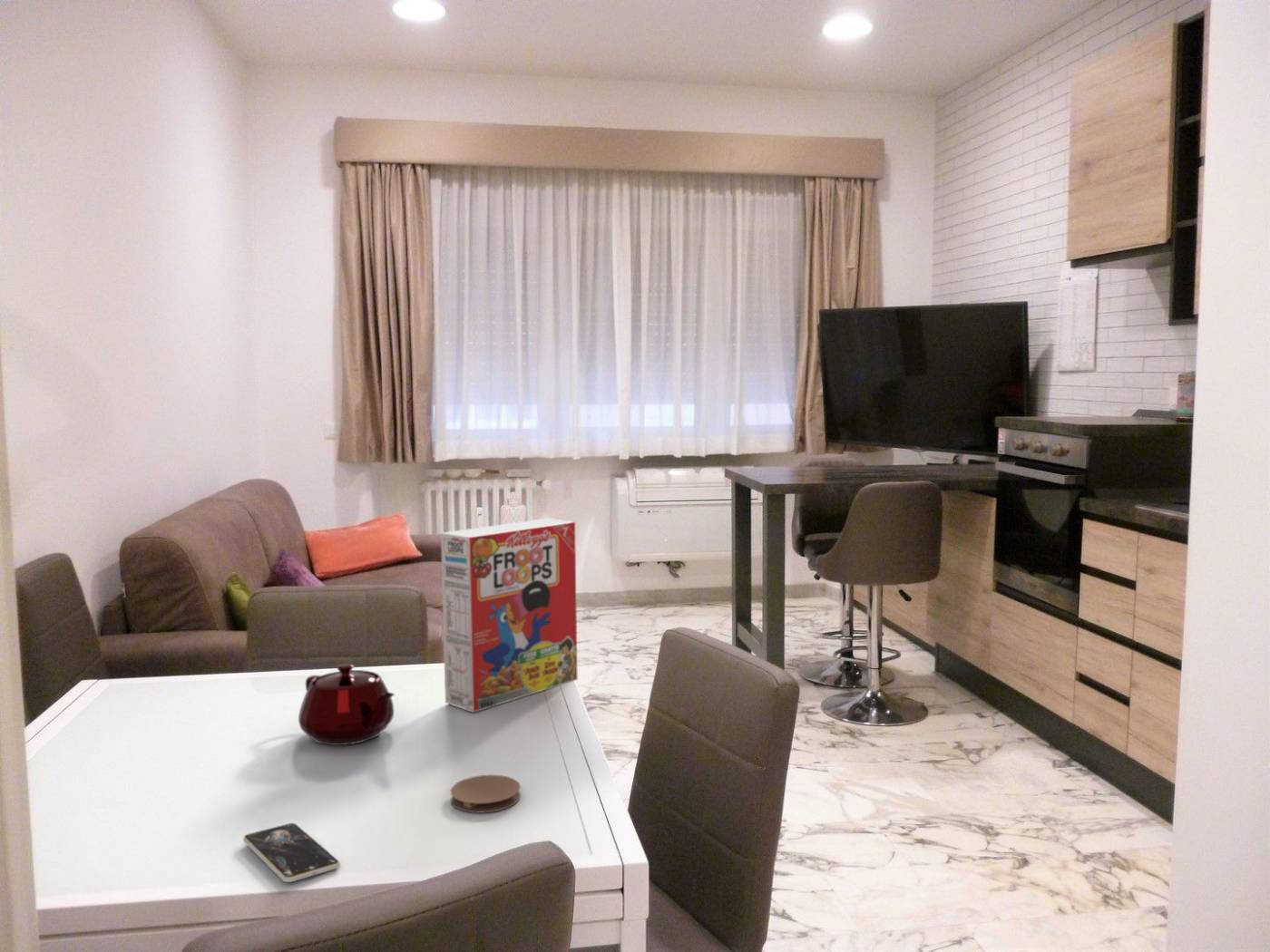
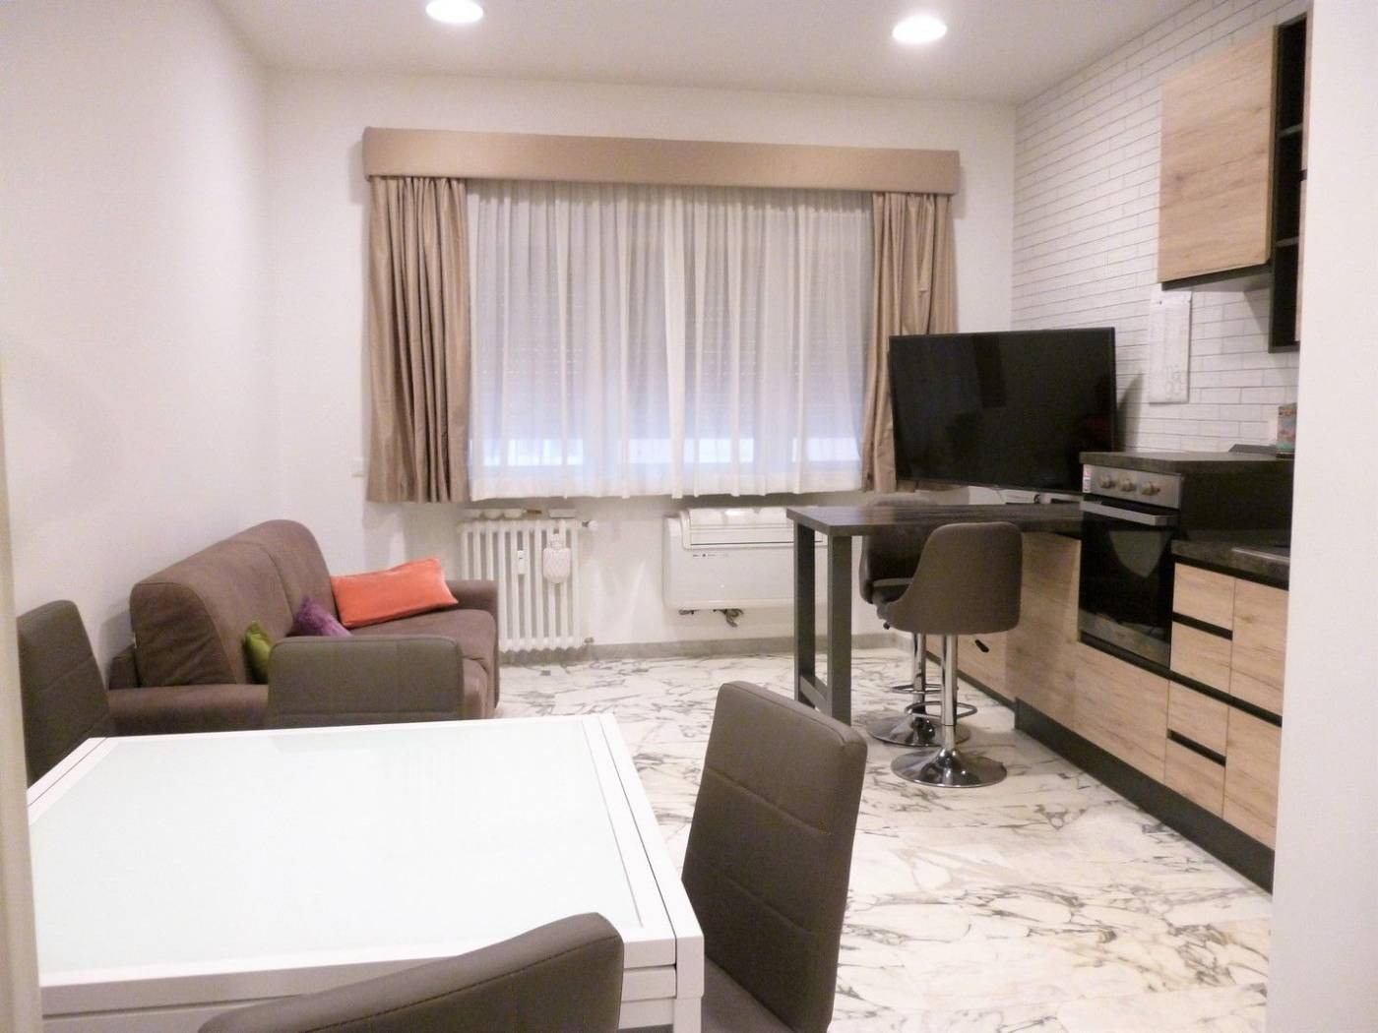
- teapot [298,663,396,746]
- cereal box [440,518,579,714]
- smartphone [242,822,341,883]
- coaster [449,774,522,813]
